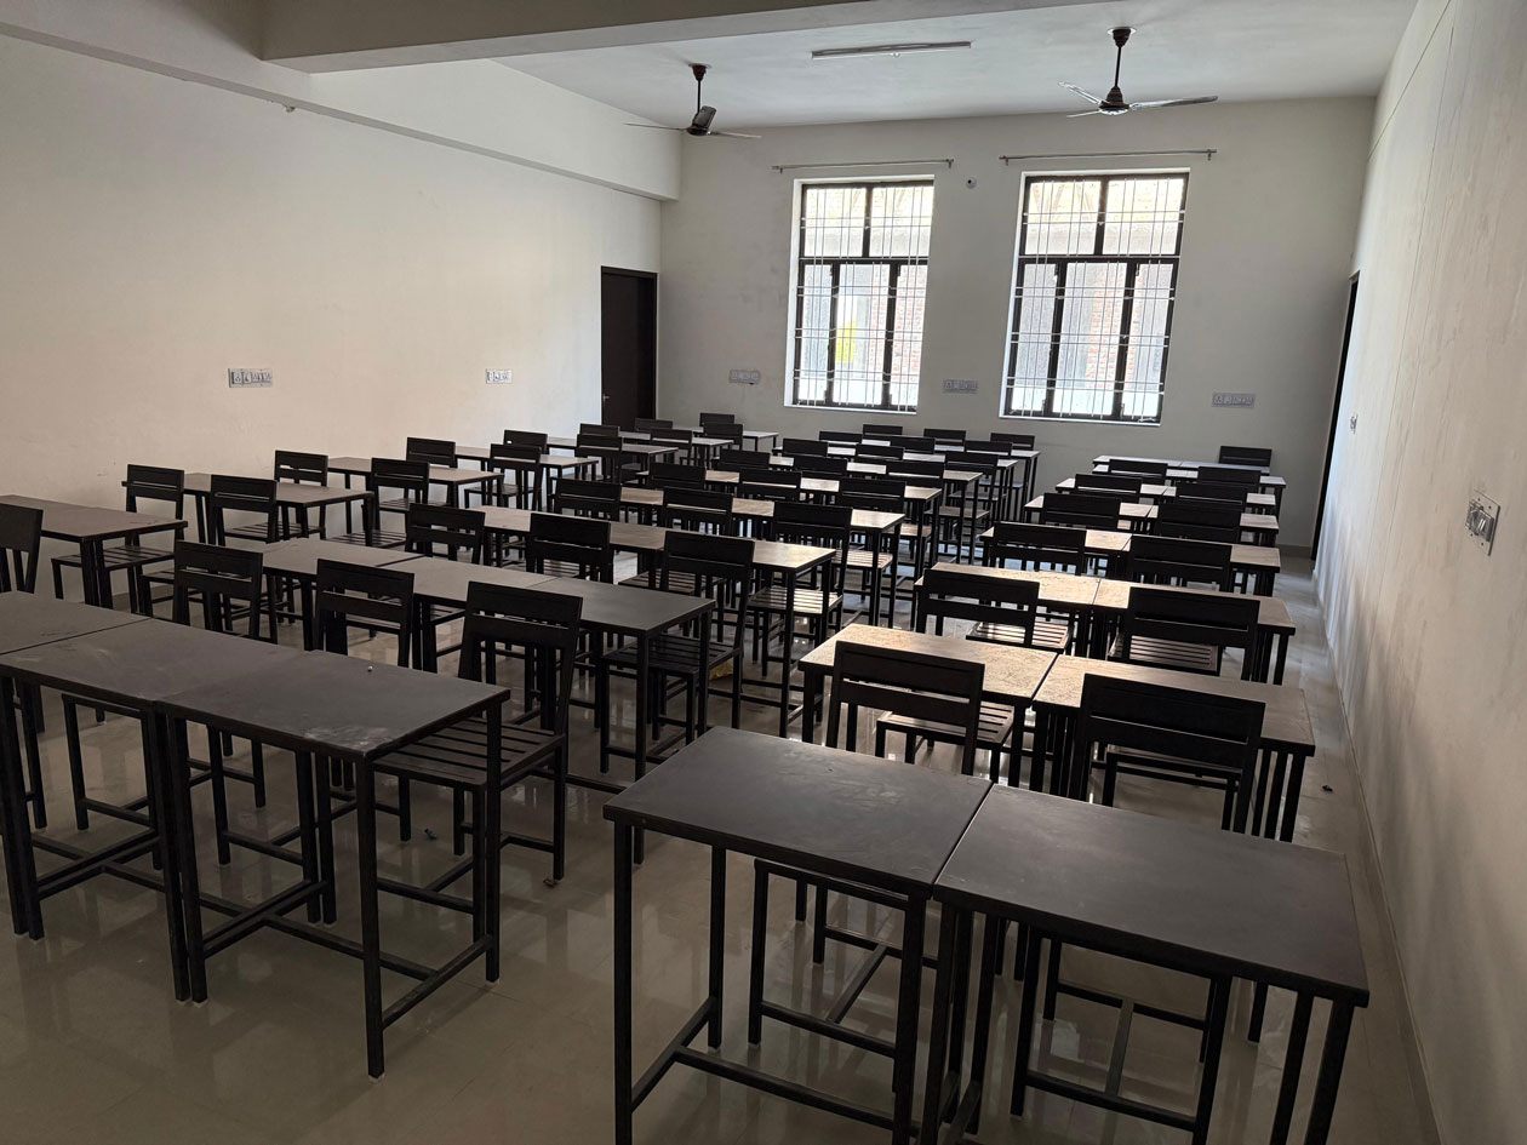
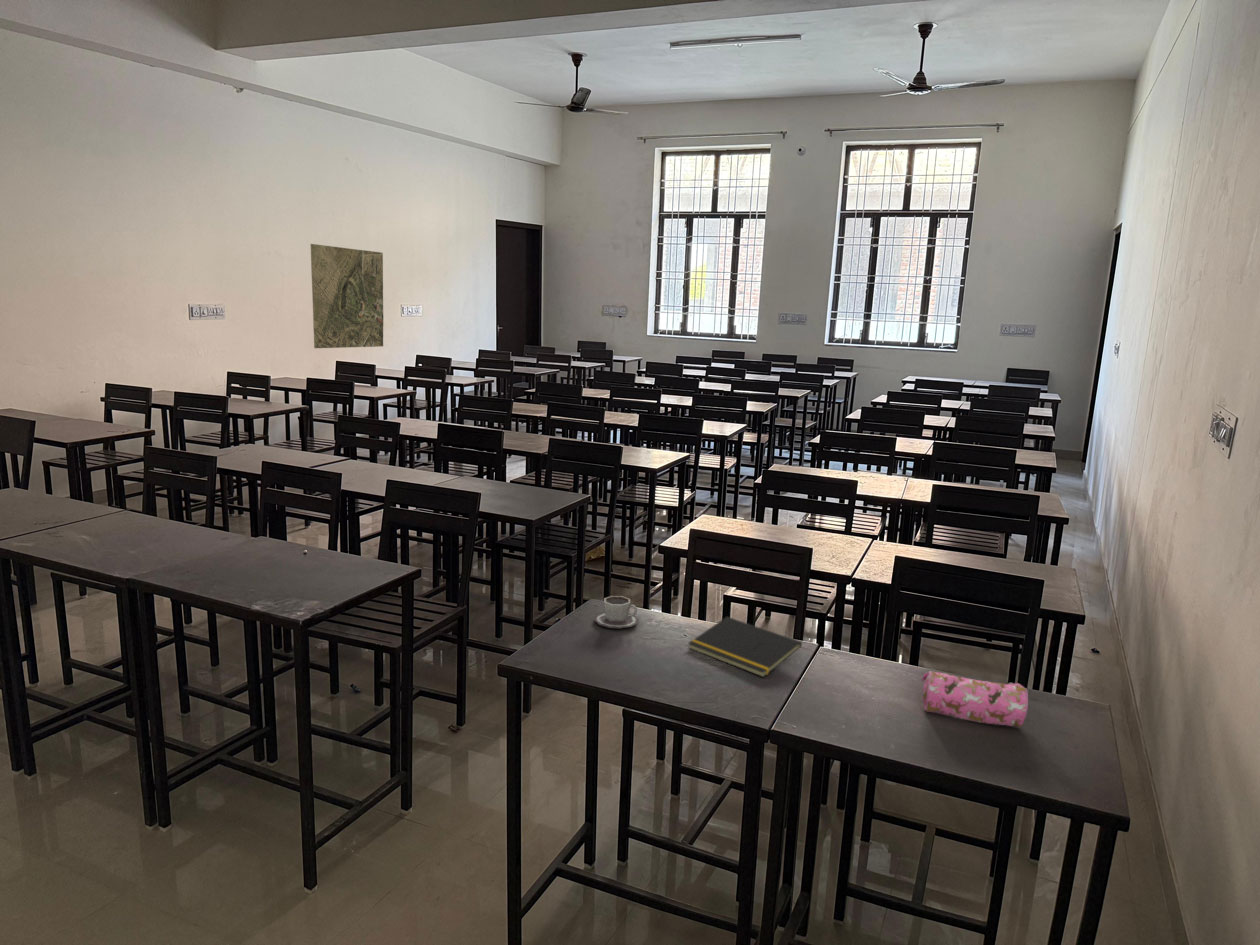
+ map [310,243,384,349]
+ pencil case [920,670,1029,728]
+ cup [593,595,640,629]
+ notepad [687,616,803,678]
